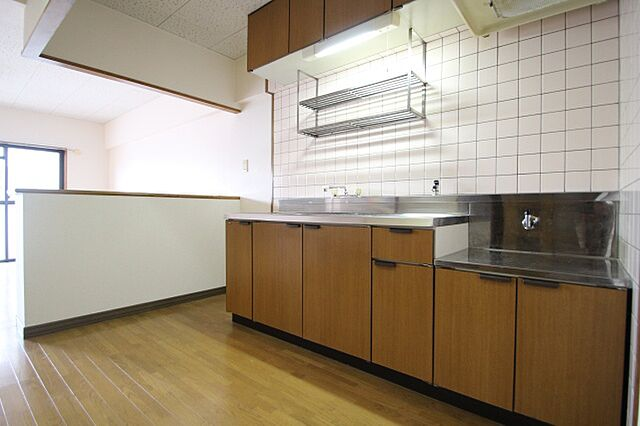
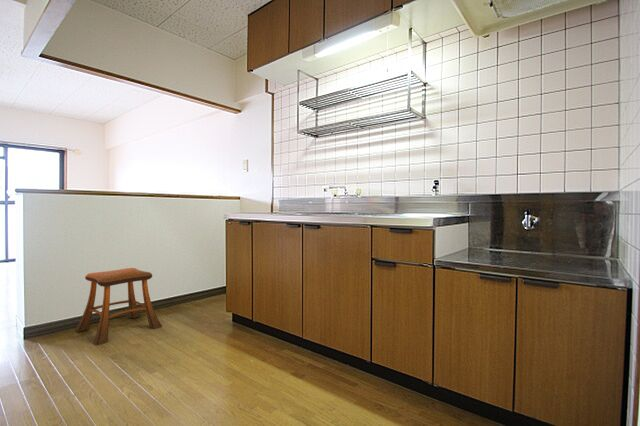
+ stool [74,267,163,346]
